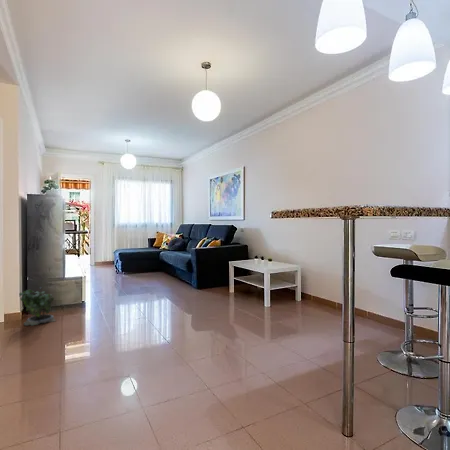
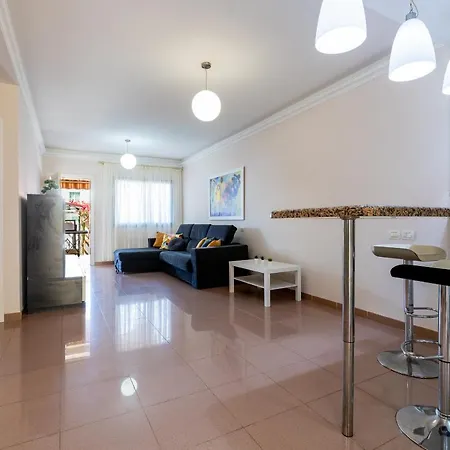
- potted plant [18,286,57,327]
